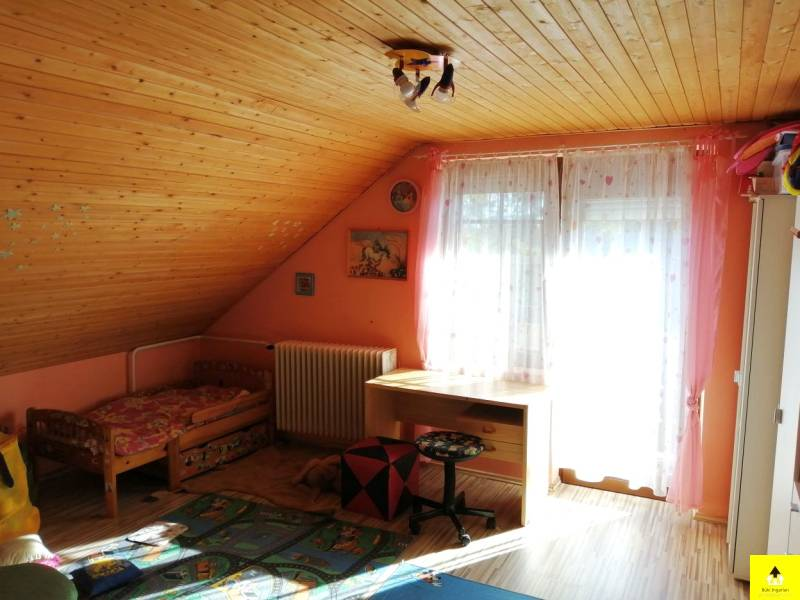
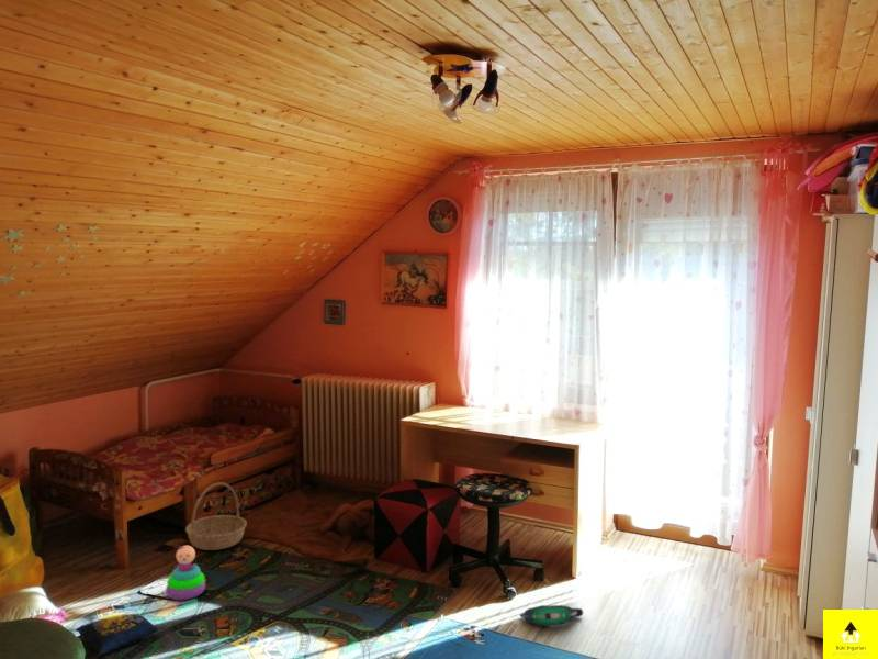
+ stacking toy [165,545,206,601]
+ basket [184,481,248,551]
+ plush toy [519,604,585,626]
